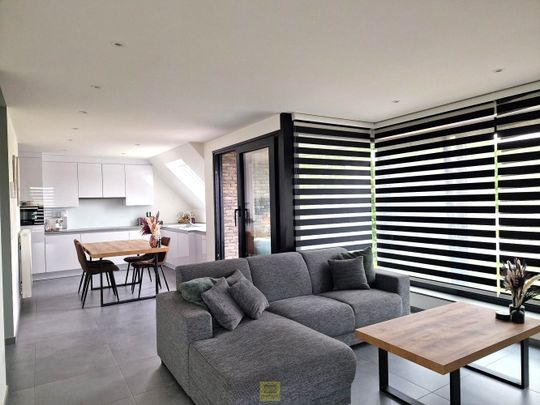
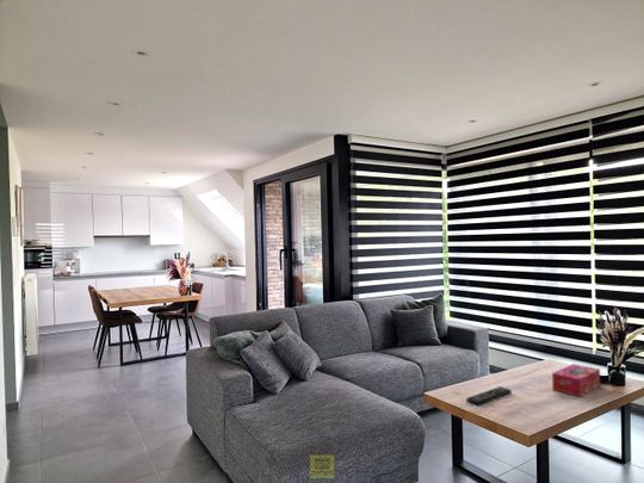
+ tissue box [551,363,601,398]
+ remote control [465,385,513,407]
